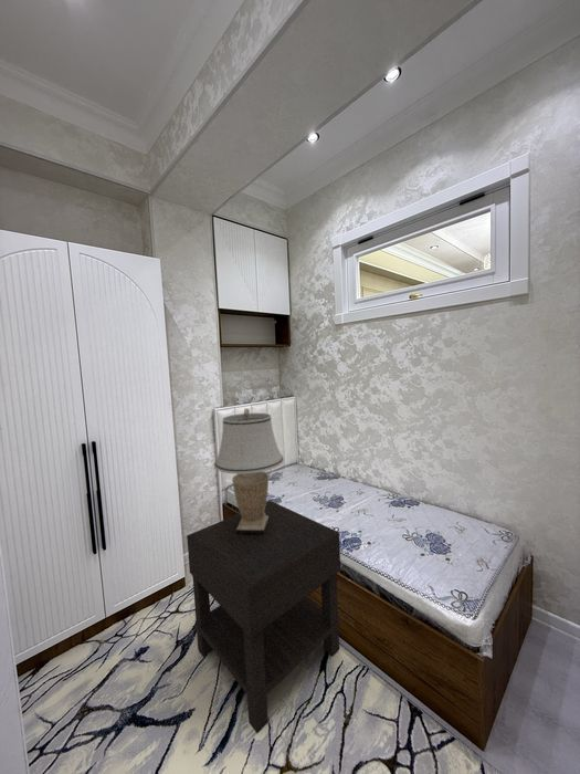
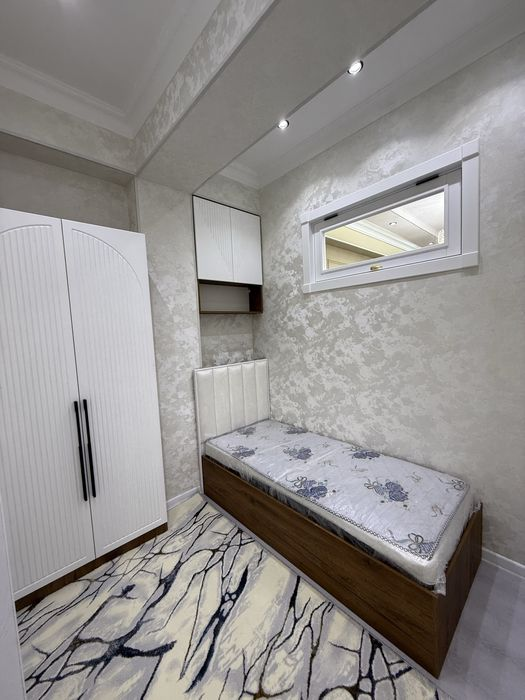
- table lamp [213,407,285,535]
- nightstand [186,500,341,734]
